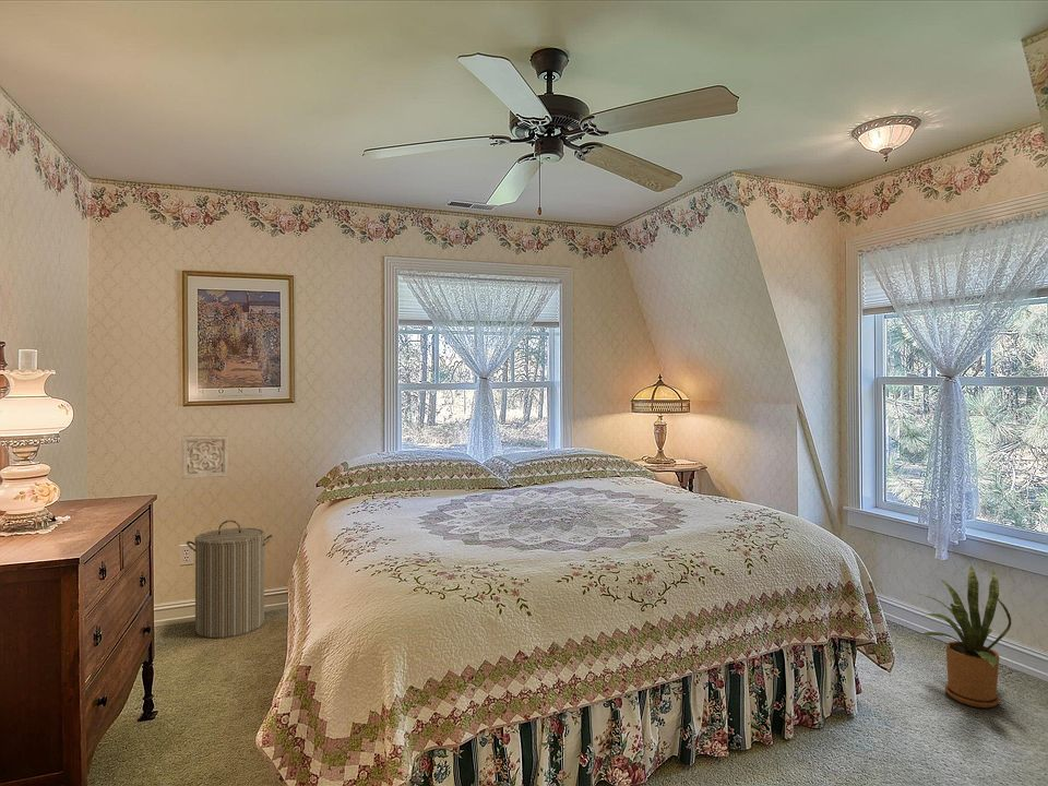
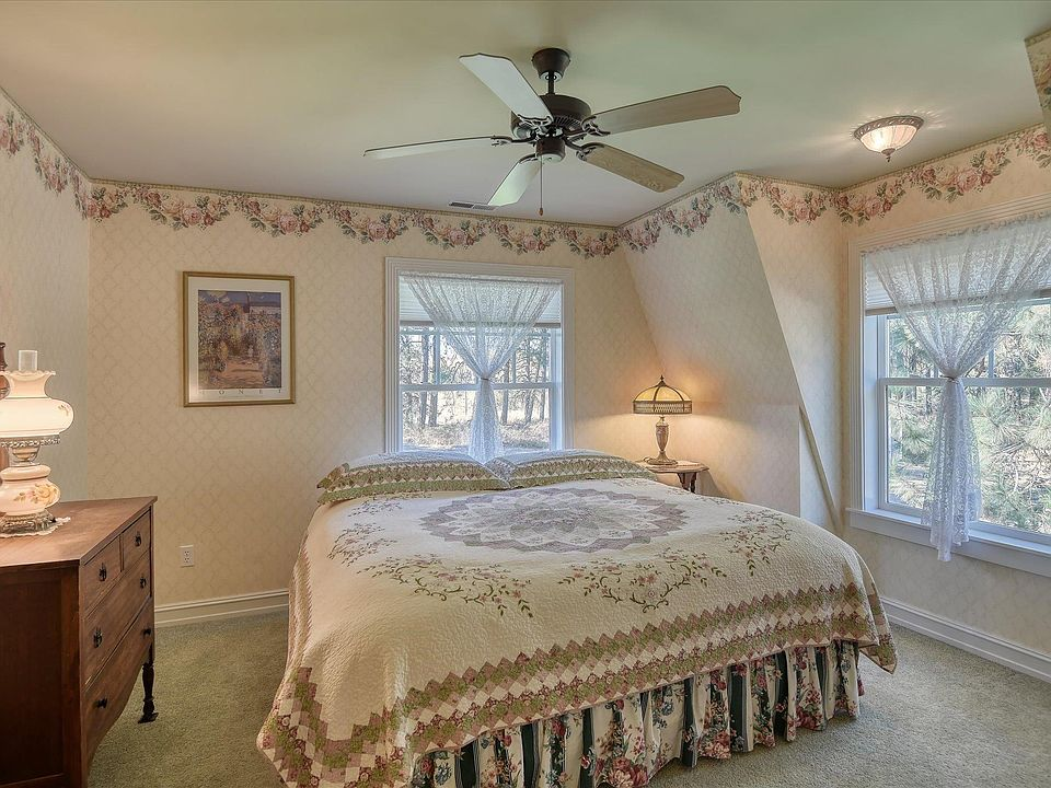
- wall ornament [180,434,229,480]
- house plant [915,564,1012,708]
- laundry hamper [186,520,274,639]
